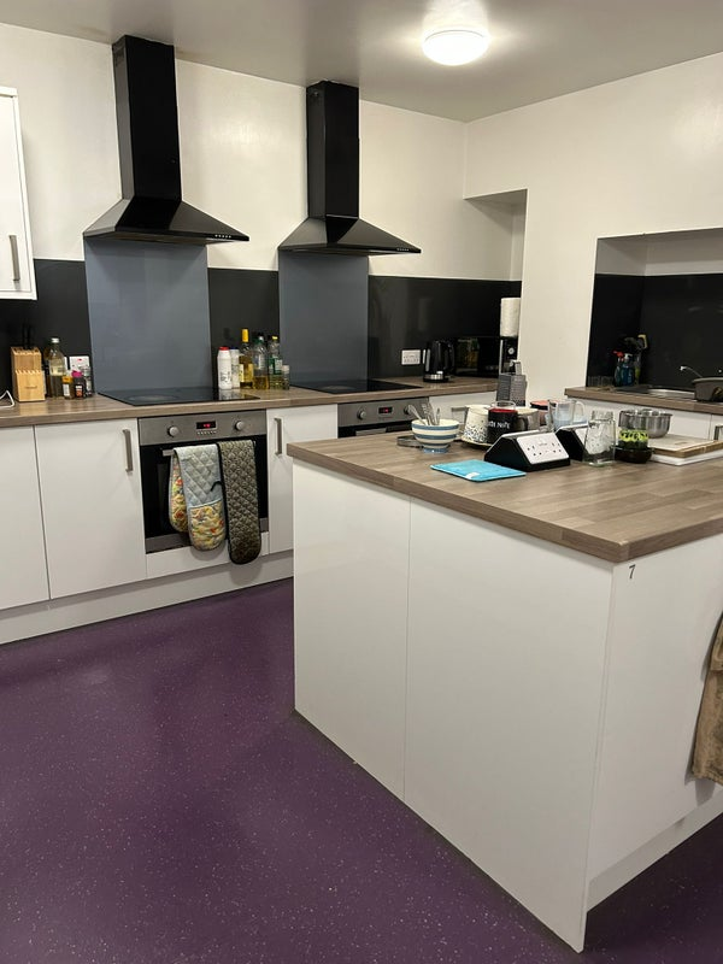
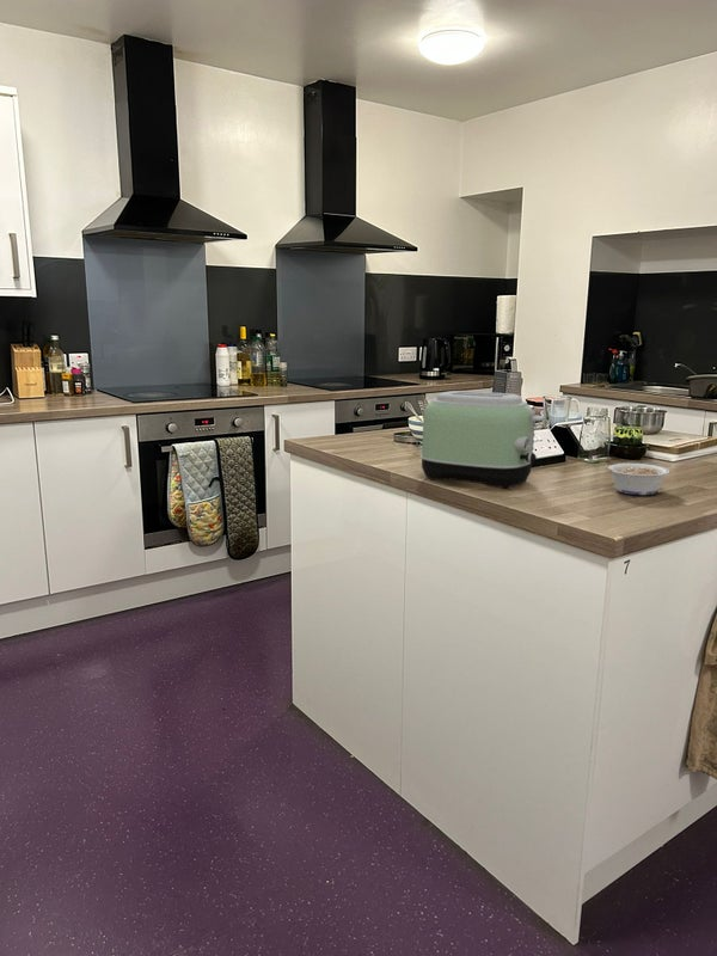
+ toaster [419,390,546,490]
+ legume [598,462,670,496]
